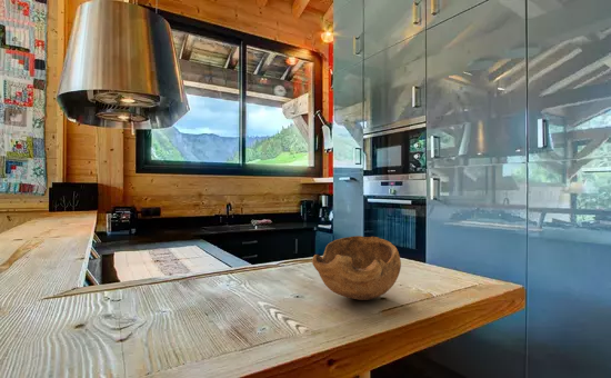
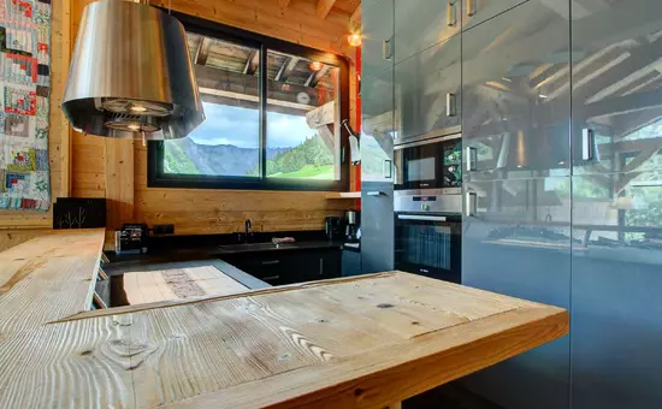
- bowl [311,235,402,301]
